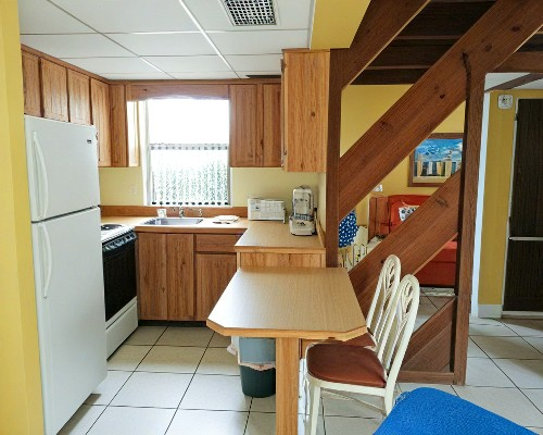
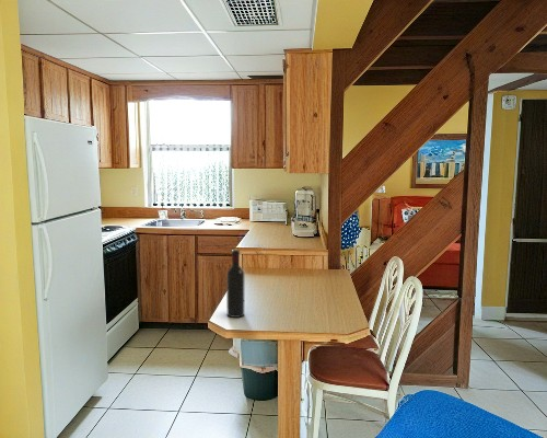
+ wine bottle [225,249,245,319]
